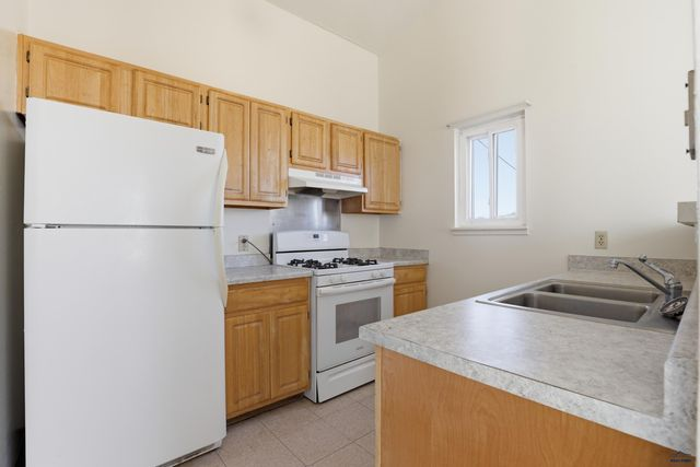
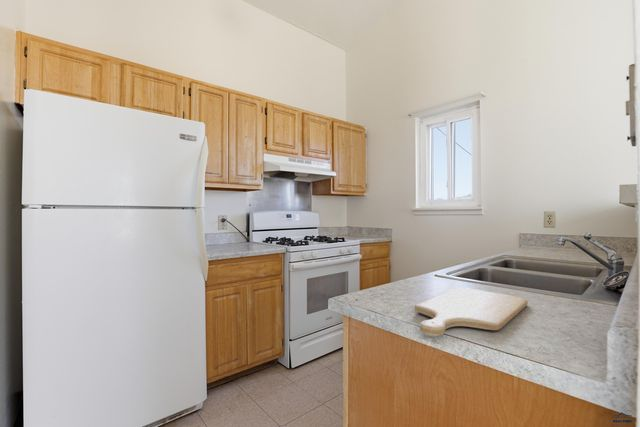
+ chopping board [414,287,529,337]
